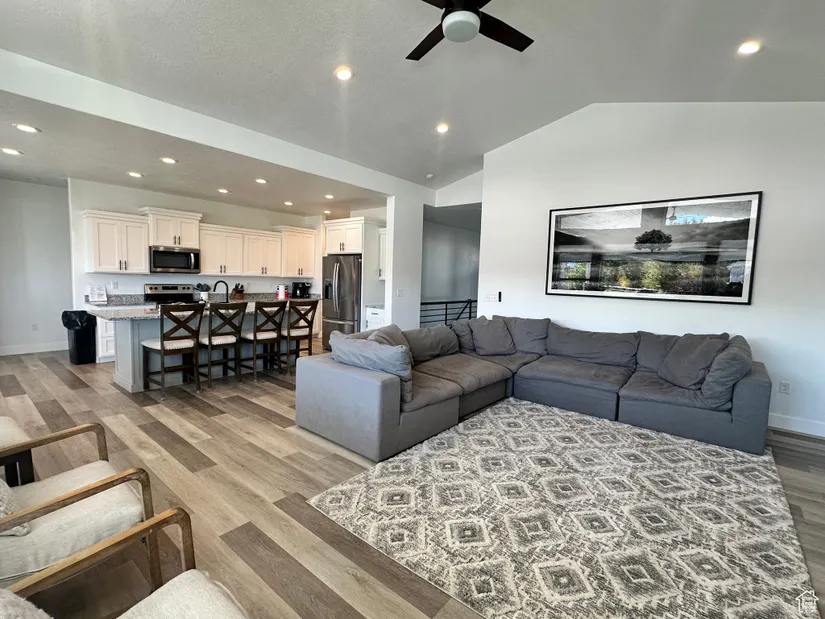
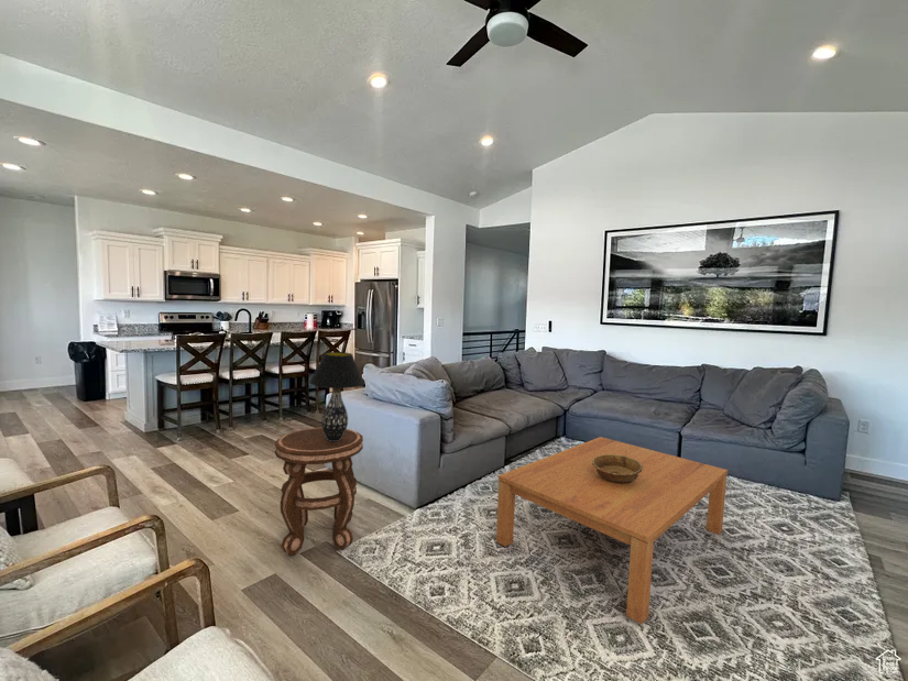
+ coffee table [495,436,729,625]
+ table lamp [308,351,365,441]
+ side table [274,426,364,556]
+ decorative bowl [592,454,643,483]
